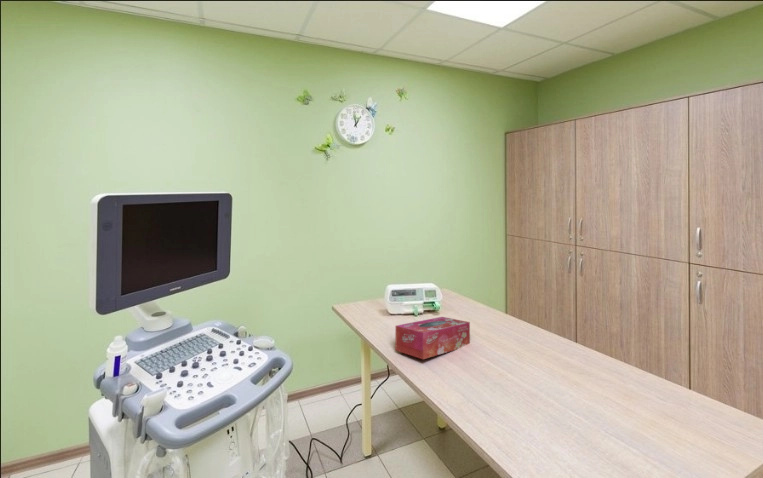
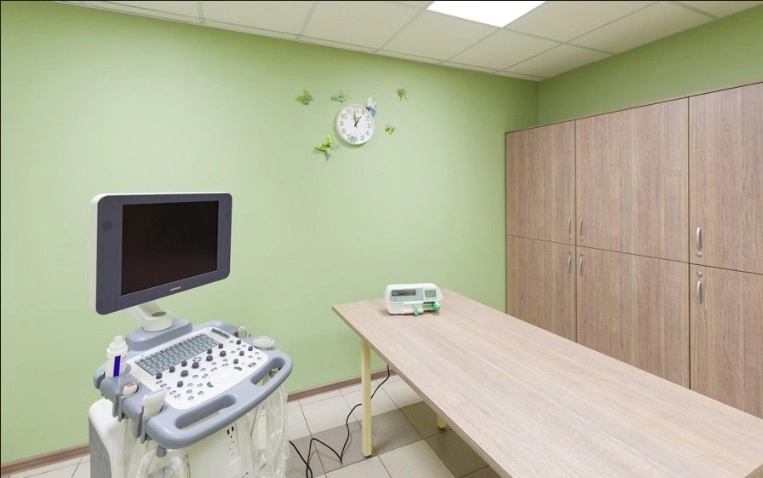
- tissue box [395,316,471,360]
